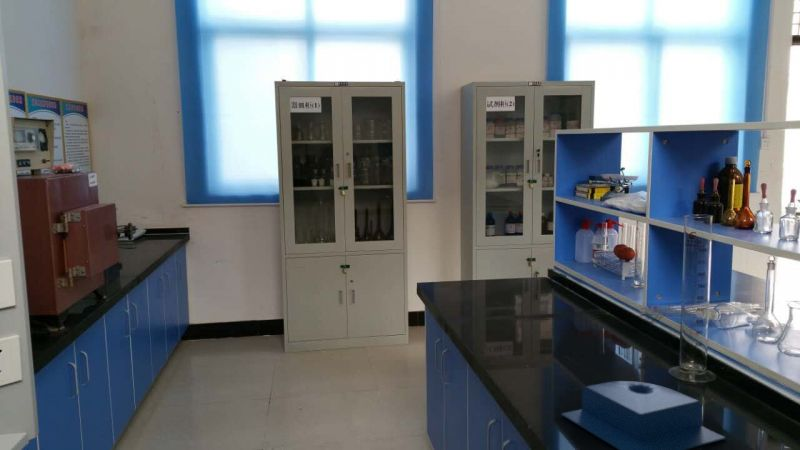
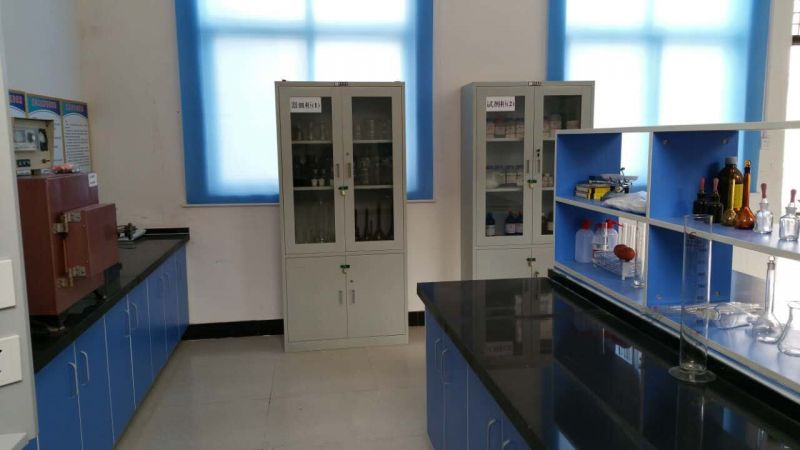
- container lid [560,380,727,450]
